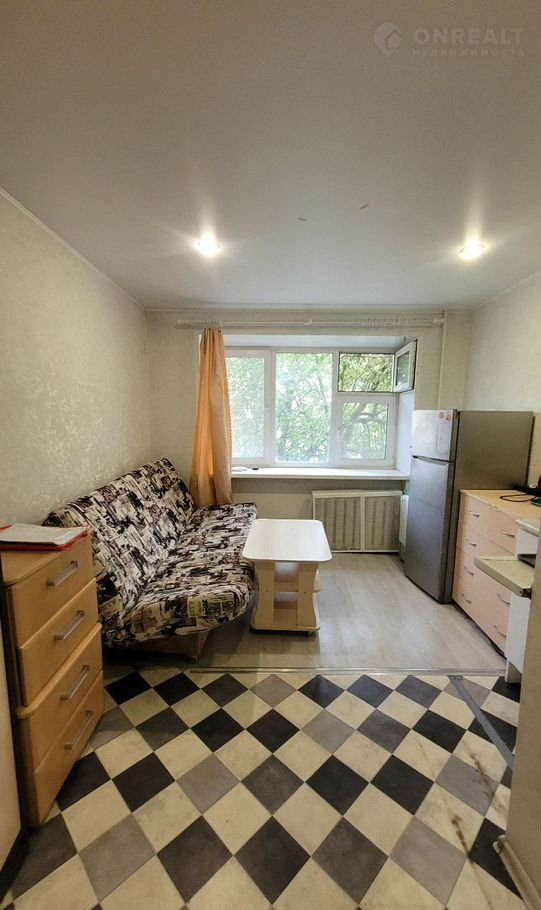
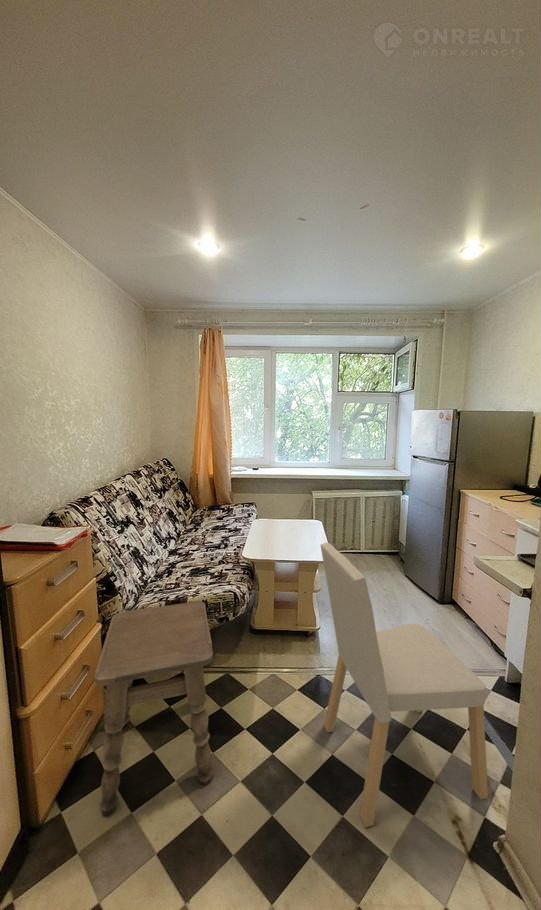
+ side table [93,600,214,817]
+ dining chair [320,542,489,828]
